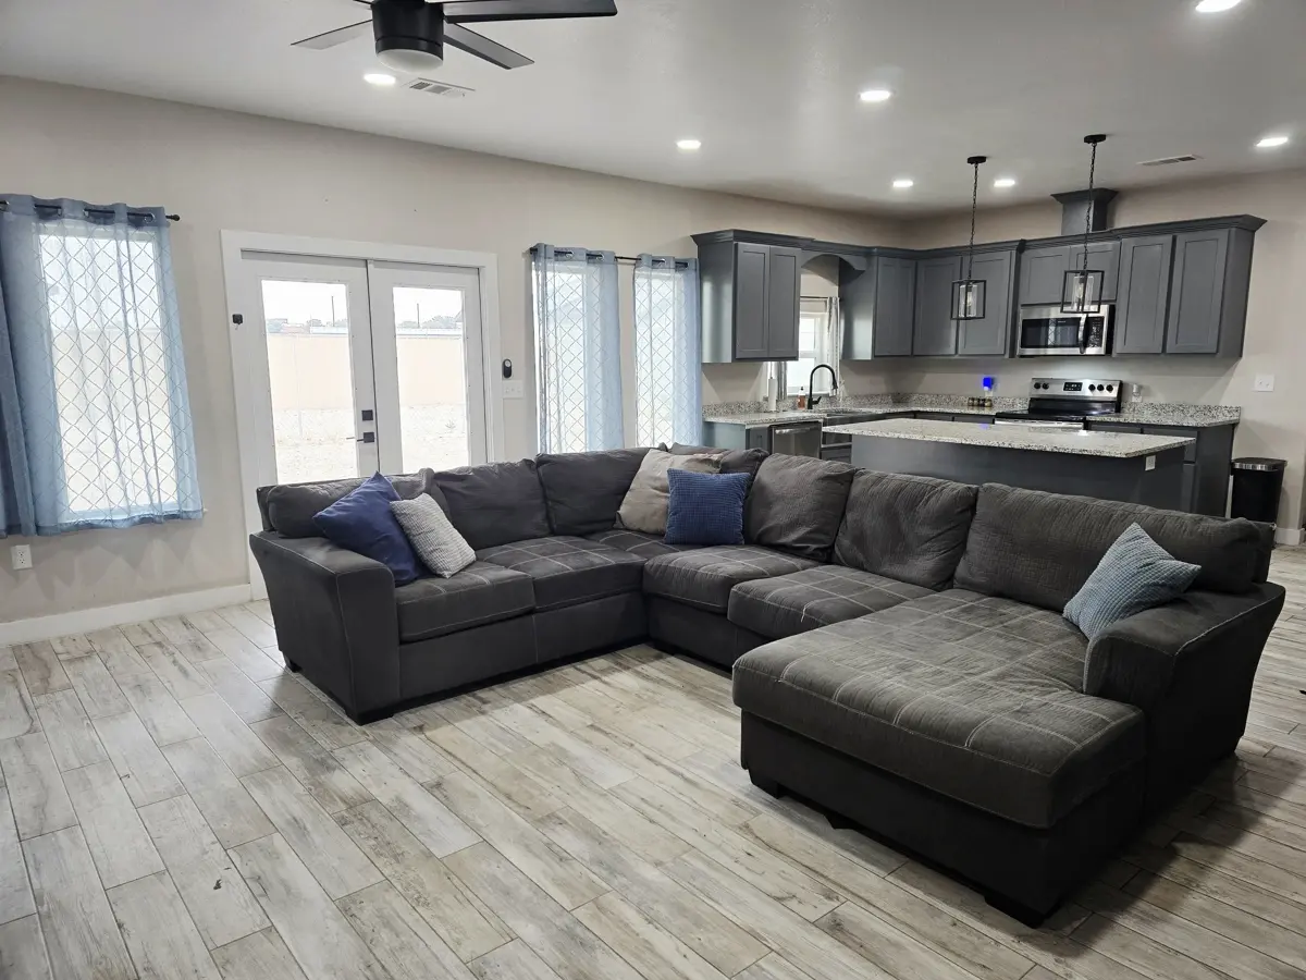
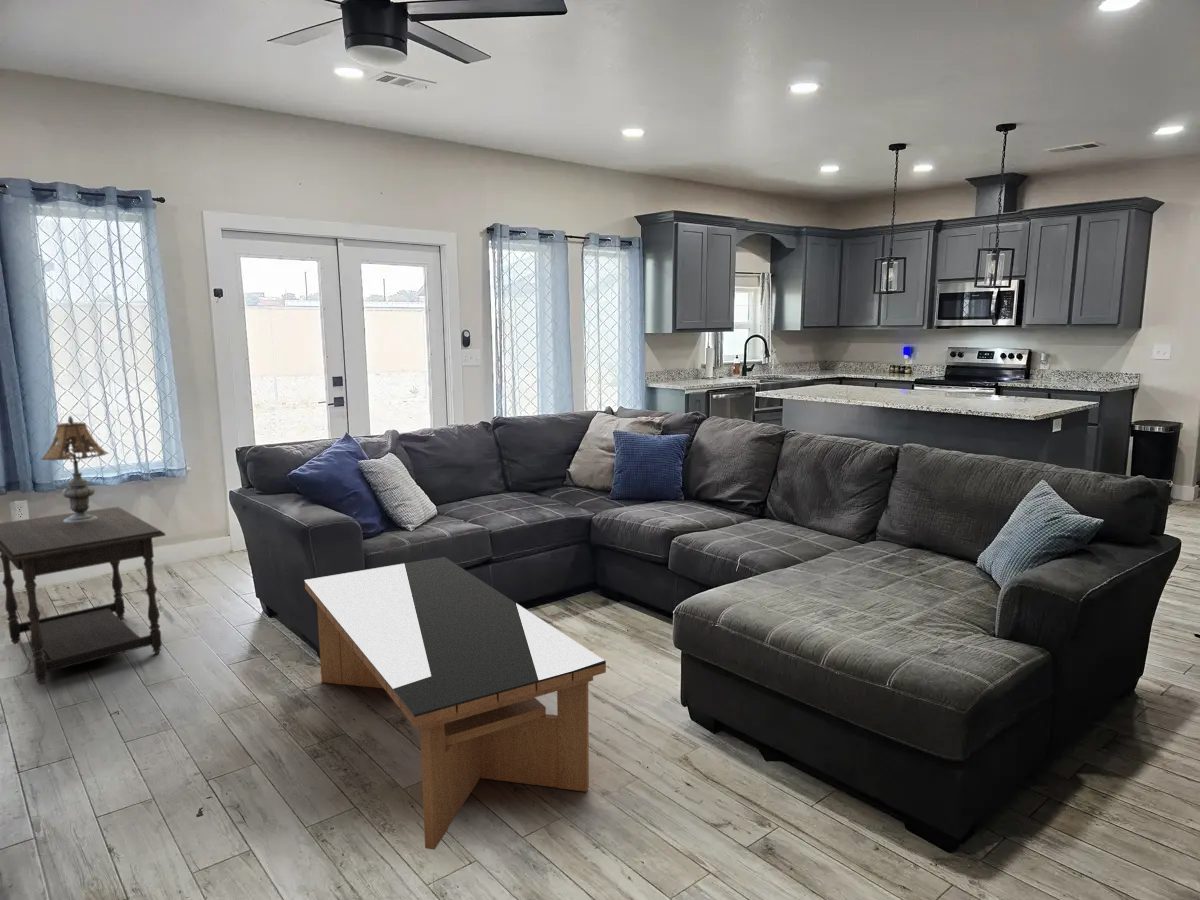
+ table lamp [24,415,109,529]
+ coffee table [304,556,607,850]
+ side table [0,506,166,686]
